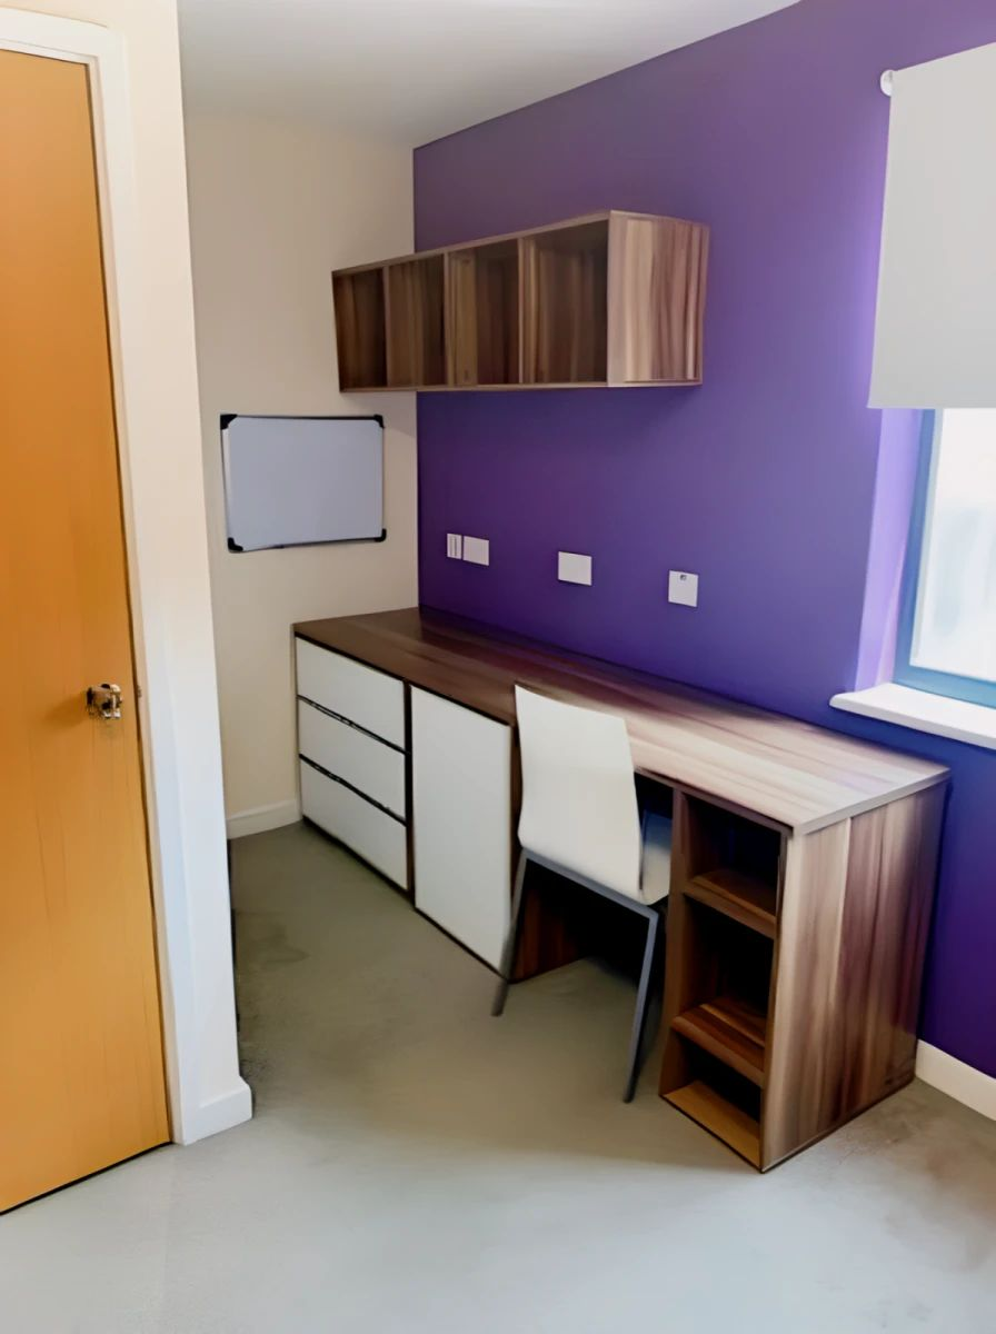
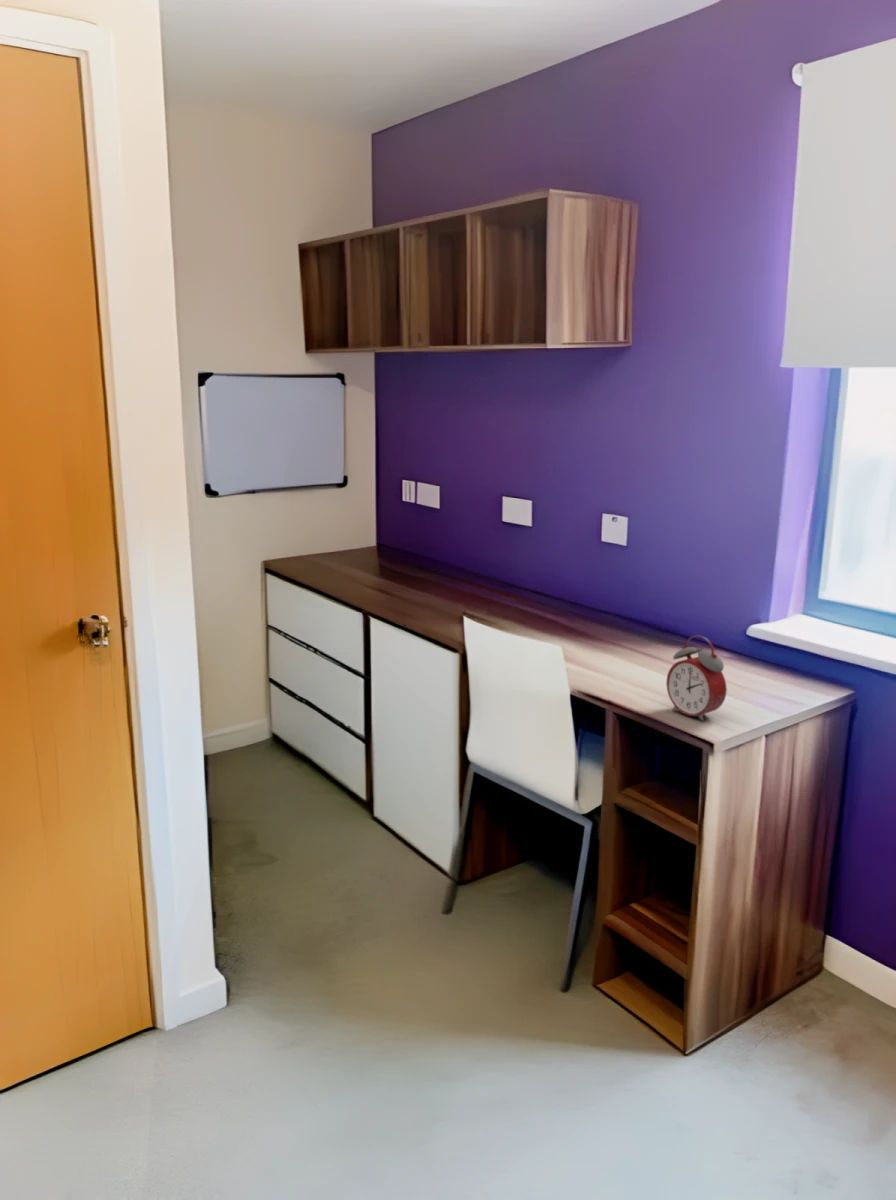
+ alarm clock [665,634,728,722]
